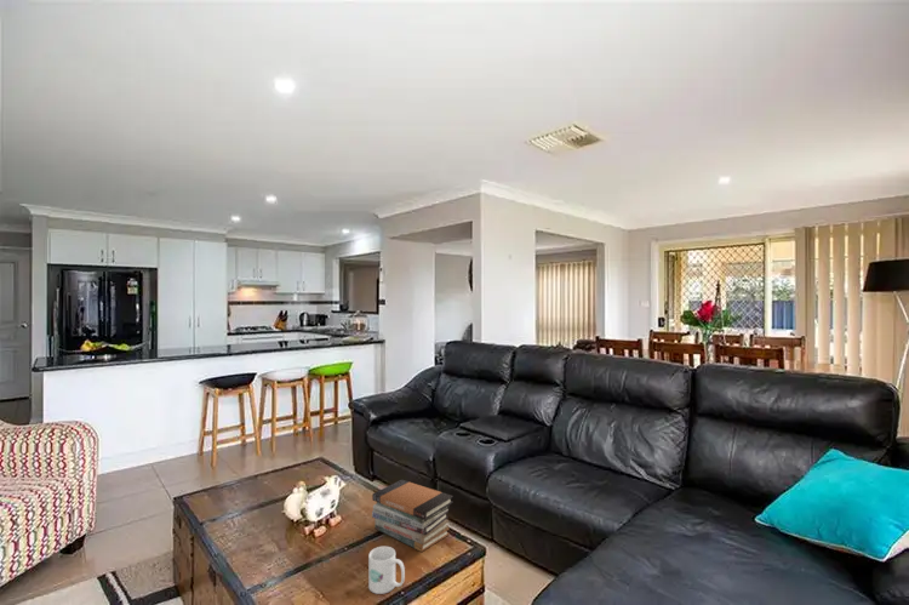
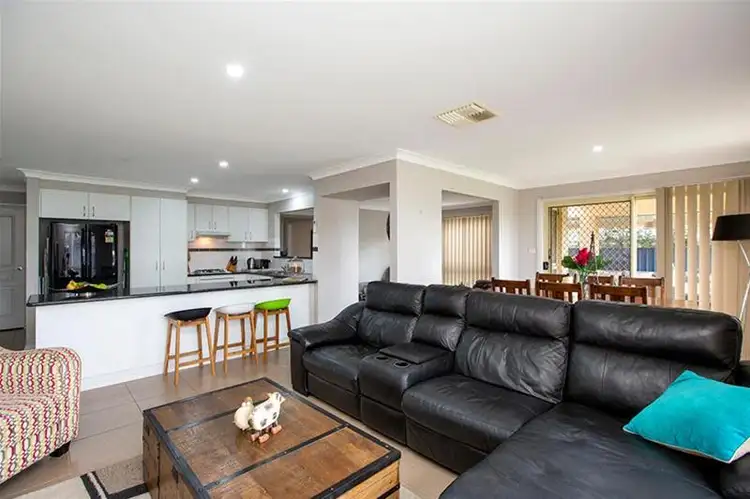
- book stack [371,479,454,553]
- mug [367,546,406,595]
